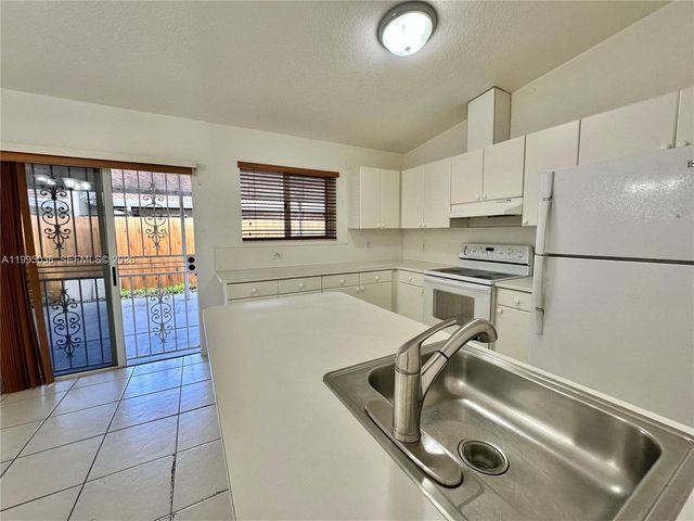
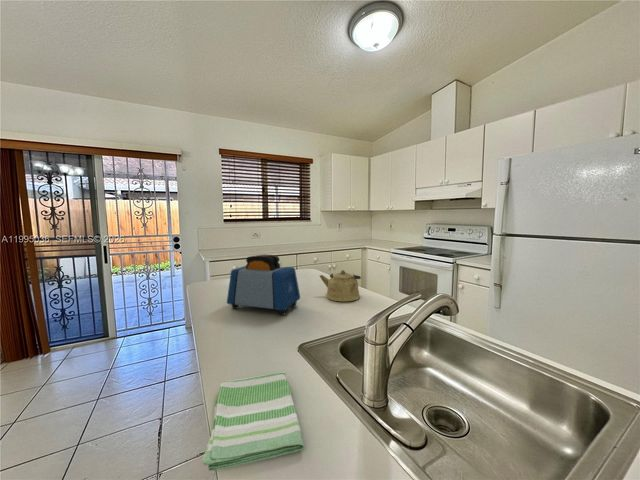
+ toaster [226,254,301,316]
+ kettle [319,269,362,302]
+ dish towel [201,371,305,472]
